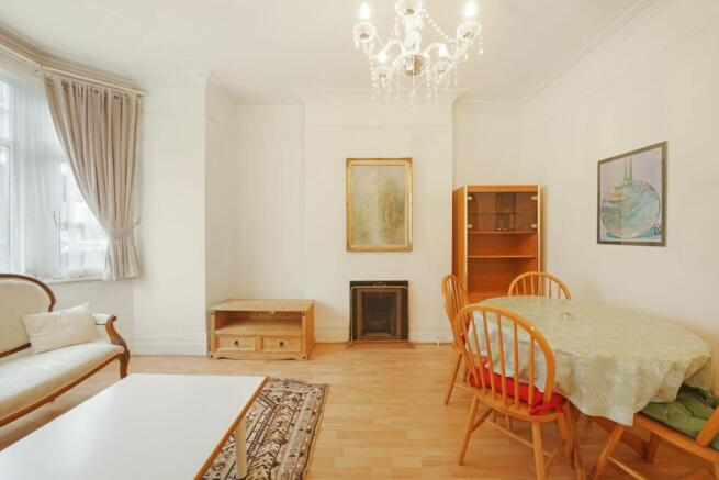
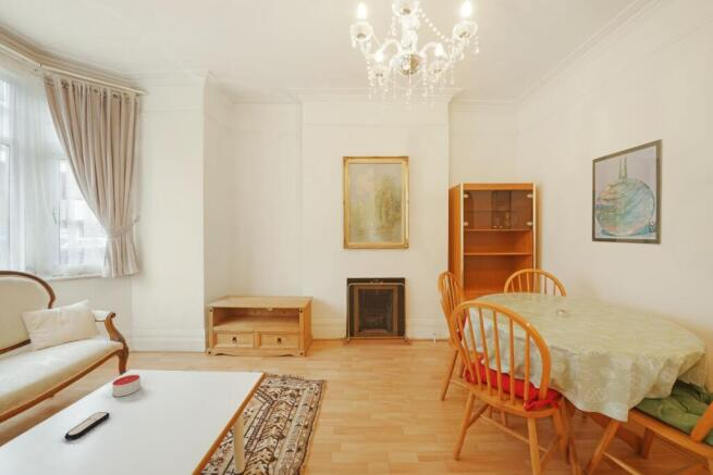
+ candle [111,373,142,398]
+ remote control [63,411,110,440]
